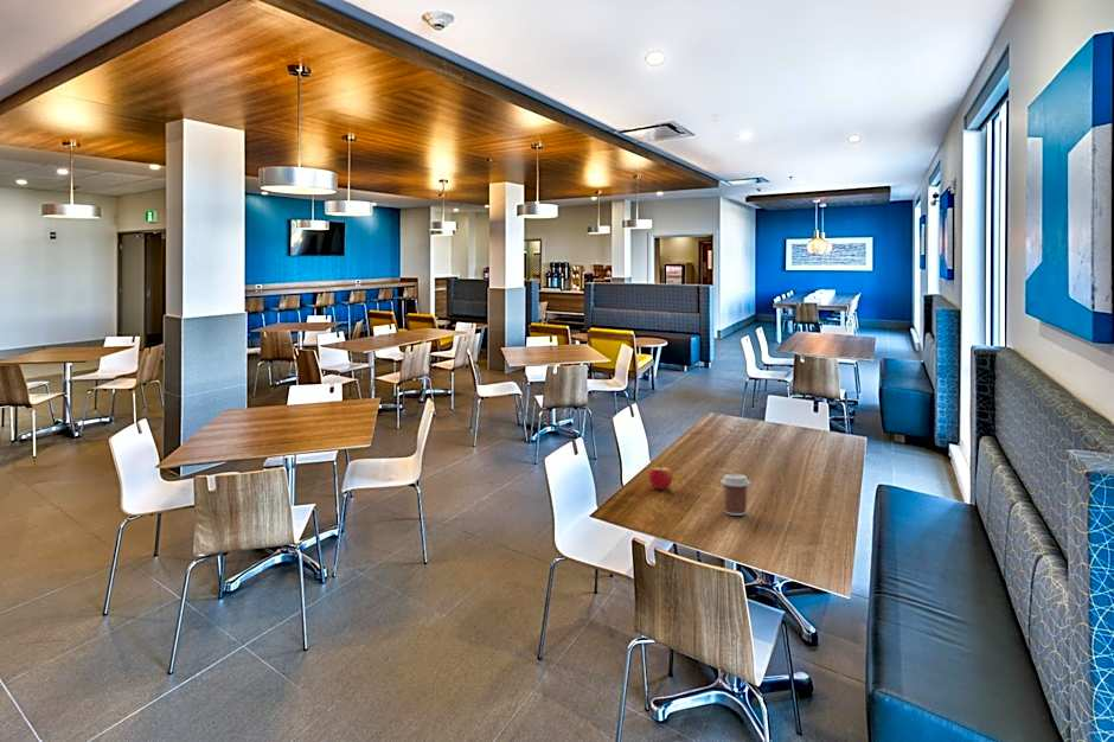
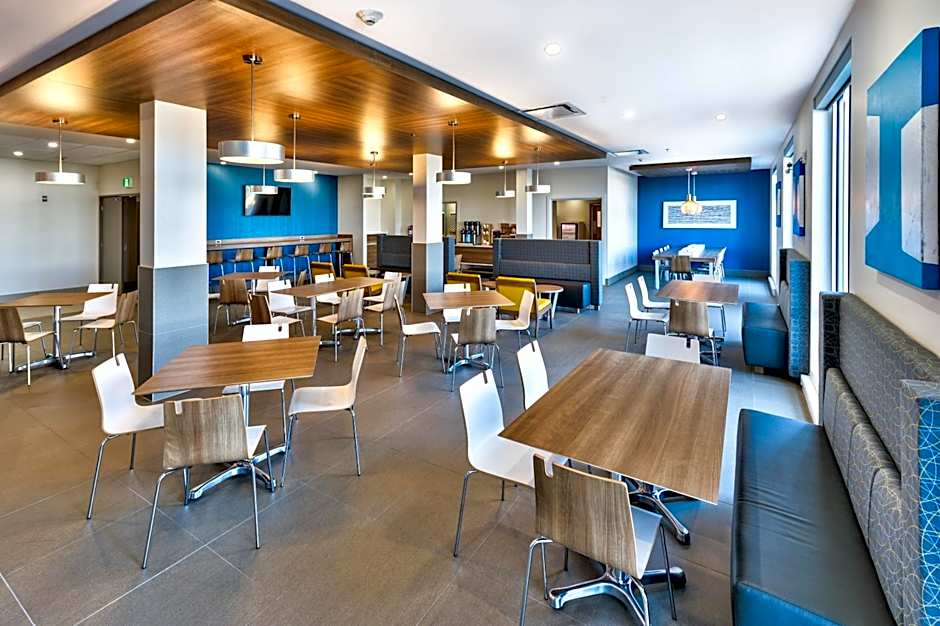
- apple [647,462,674,491]
- coffee cup [719,473,751,517]
